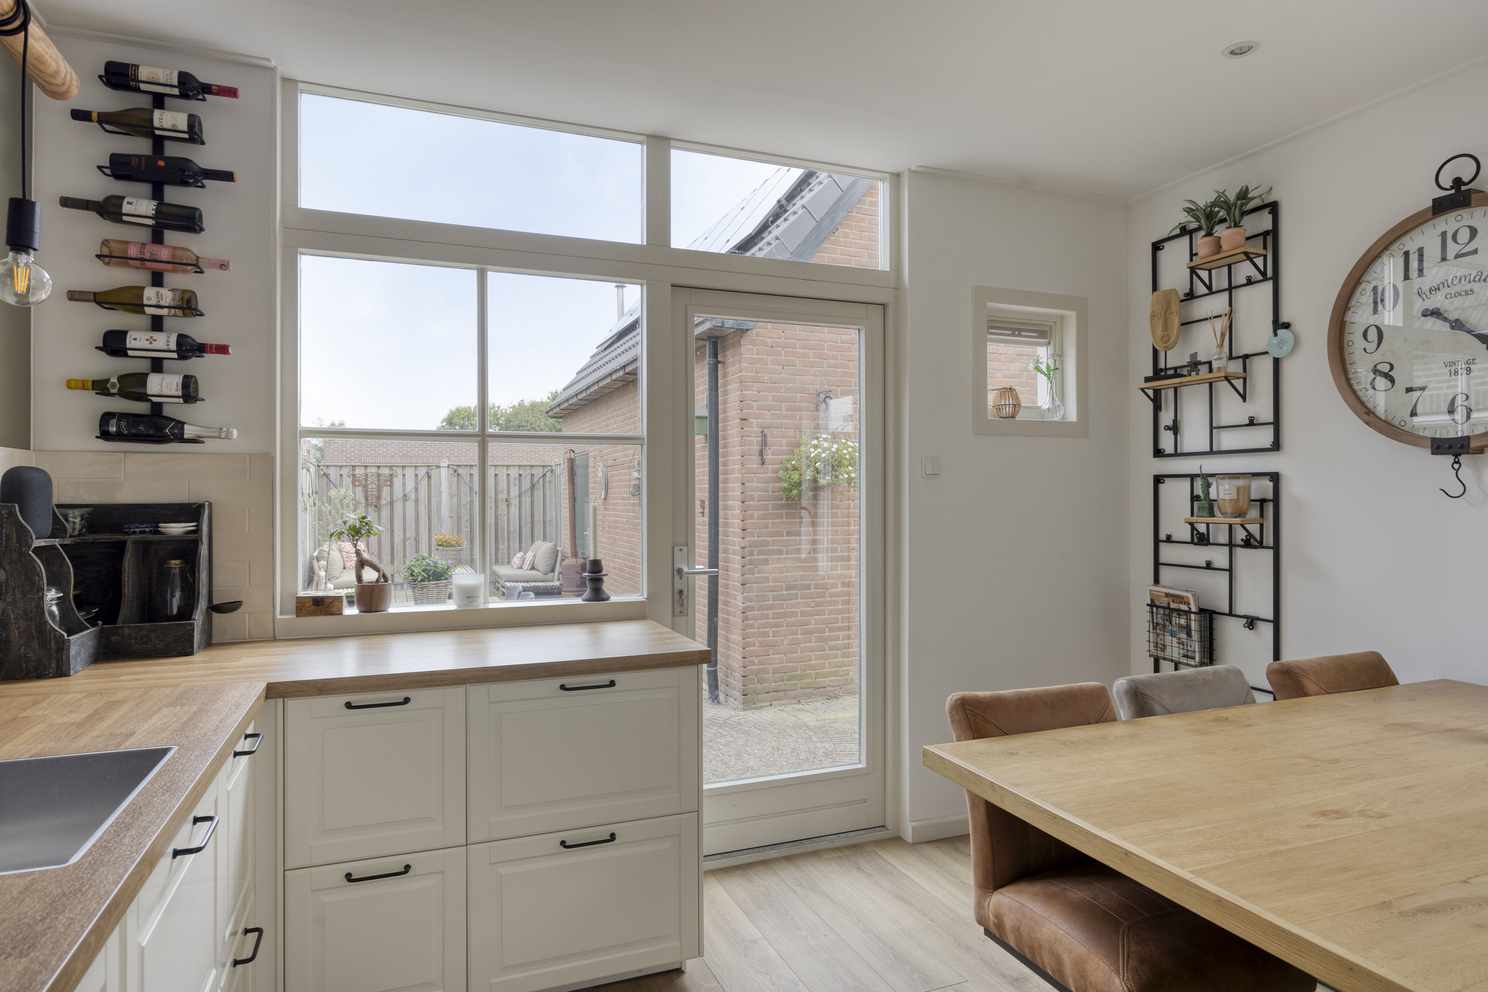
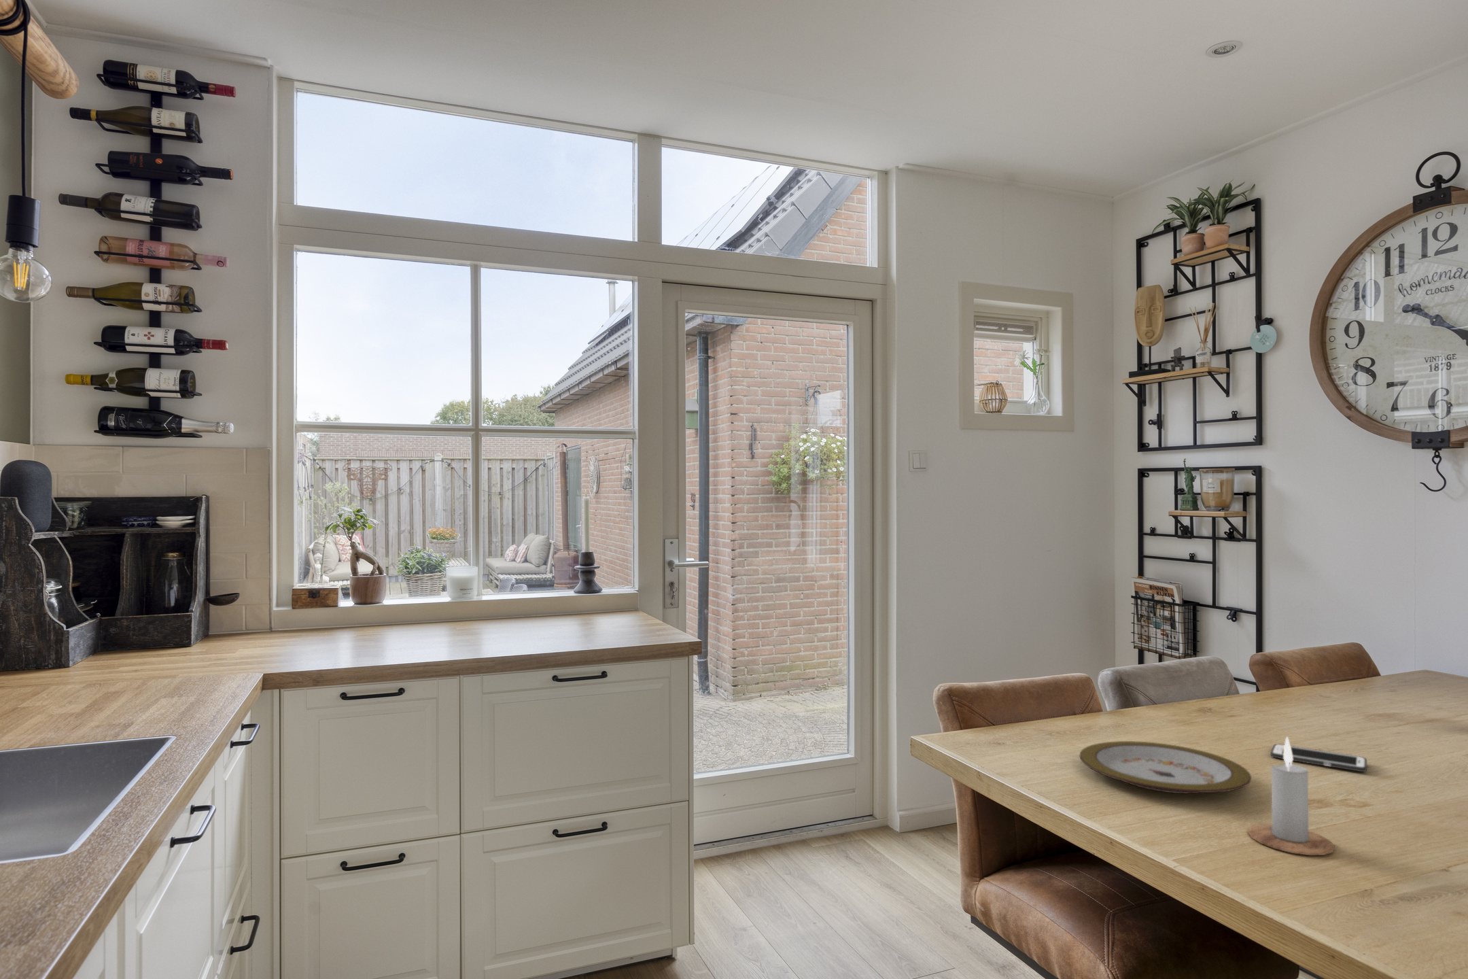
+ cell phone [1270,743,1368,772]
+ candle [1247,736,1336,856]
+ plate [1078,741,1252,794]
